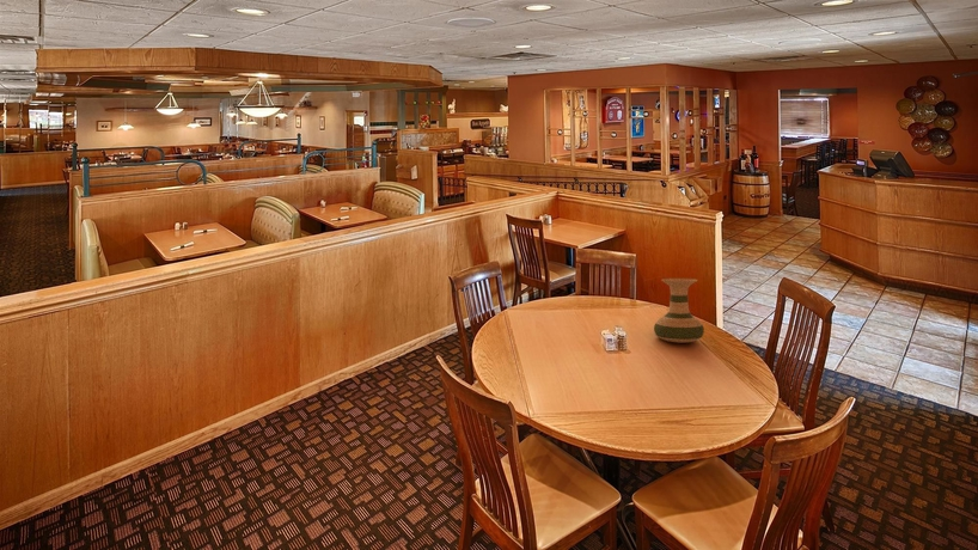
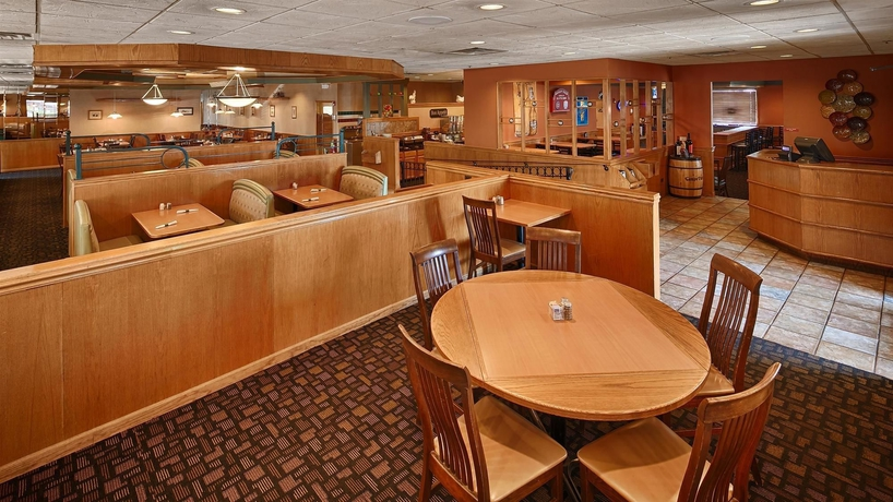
- vase [653,277,705,344]
